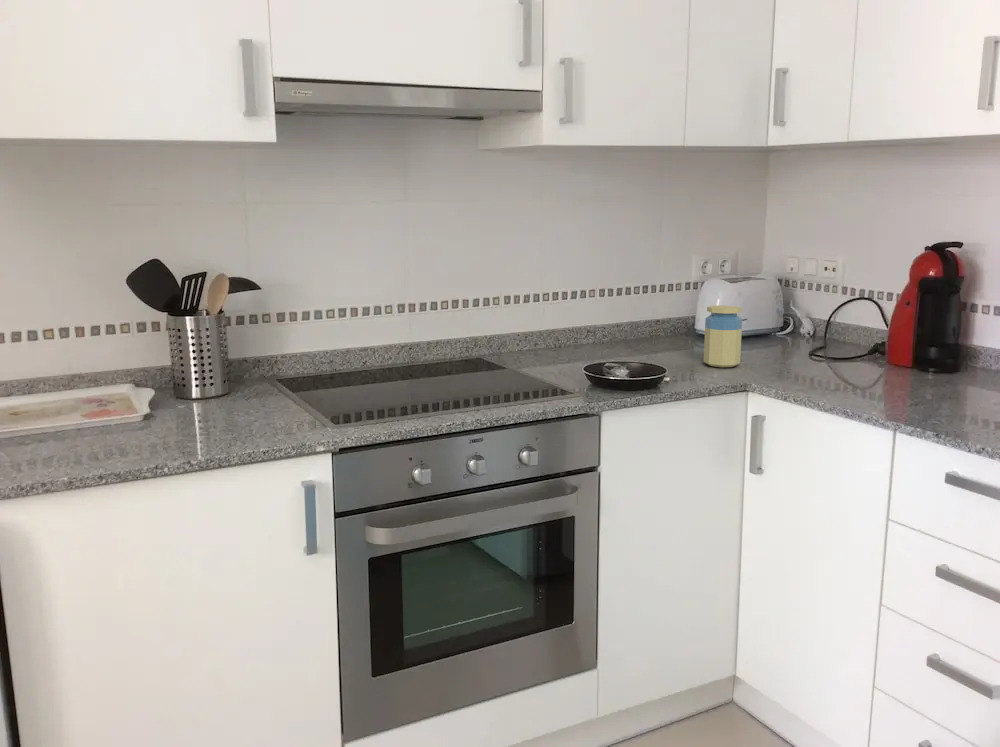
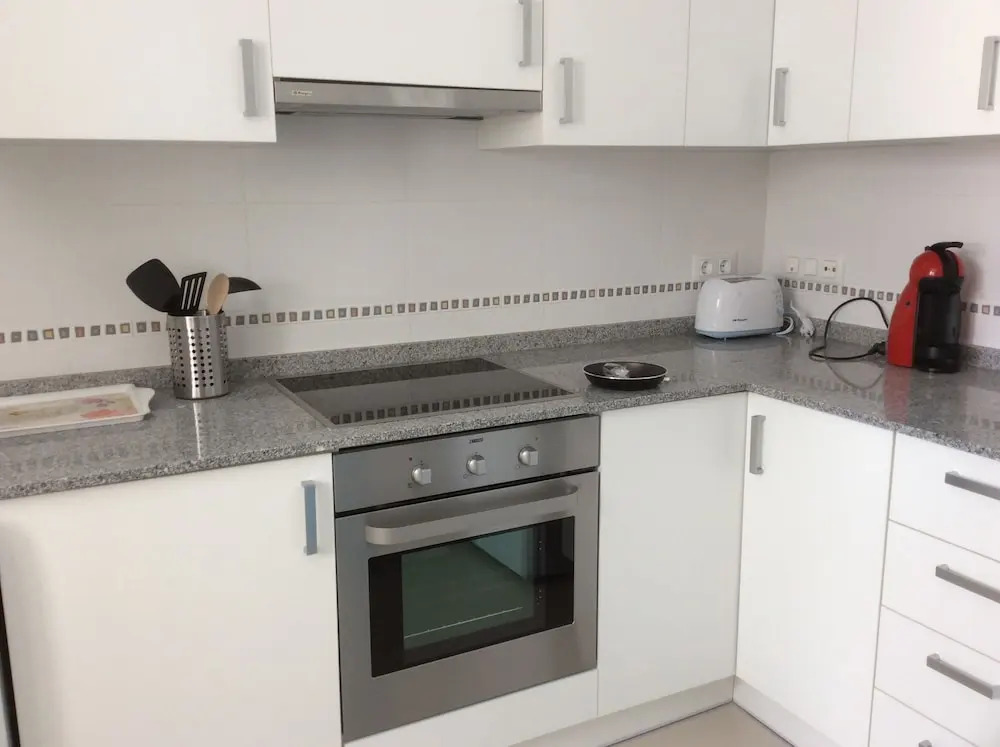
- jar [703,305,743,368]
